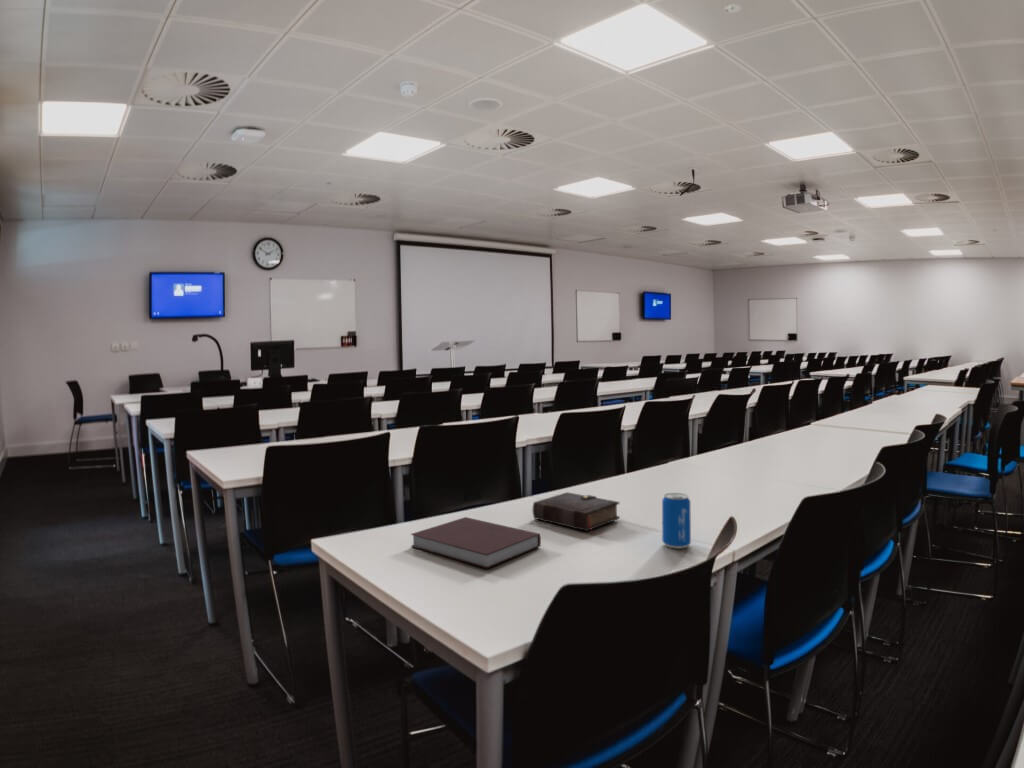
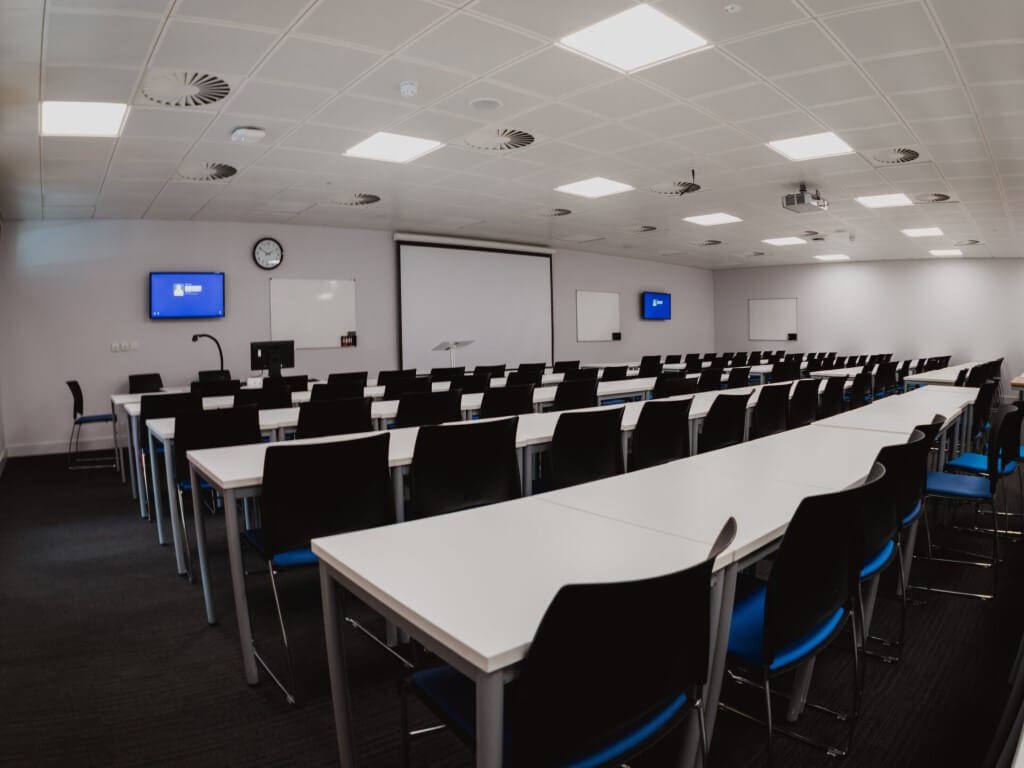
- notebook [410,516,542,570]
- book [531,491,621,537]
- beverage can [661,492,692,550]
